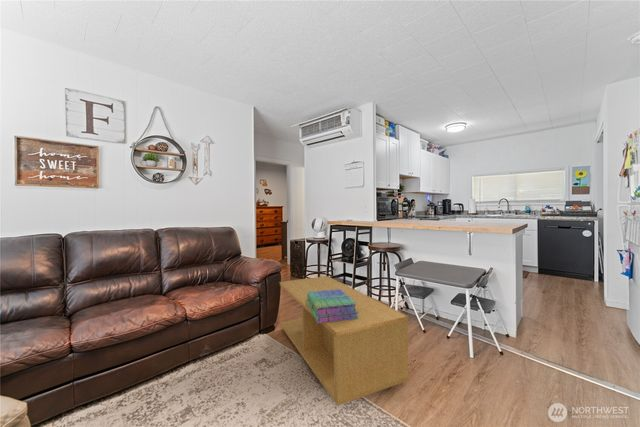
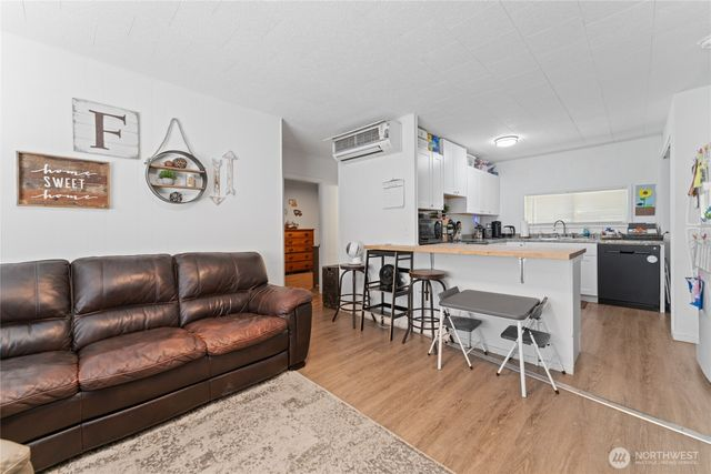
- stack of books [306,289,359,323]
- coffee table [278,275,410,407]
